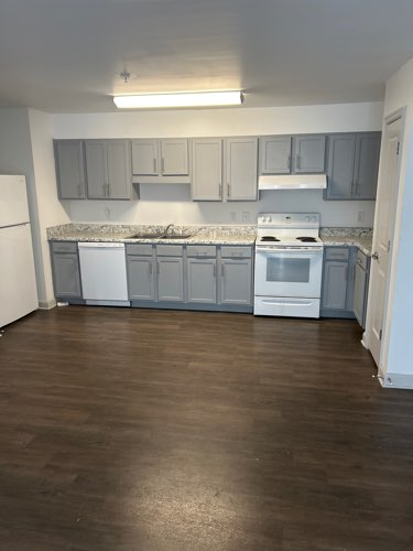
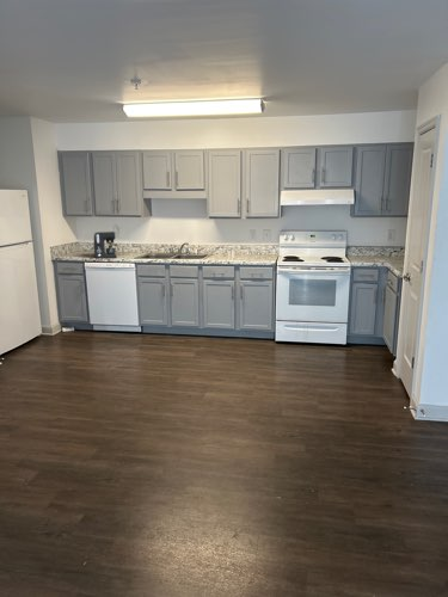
+ coffee maker [93,230,119,259]
